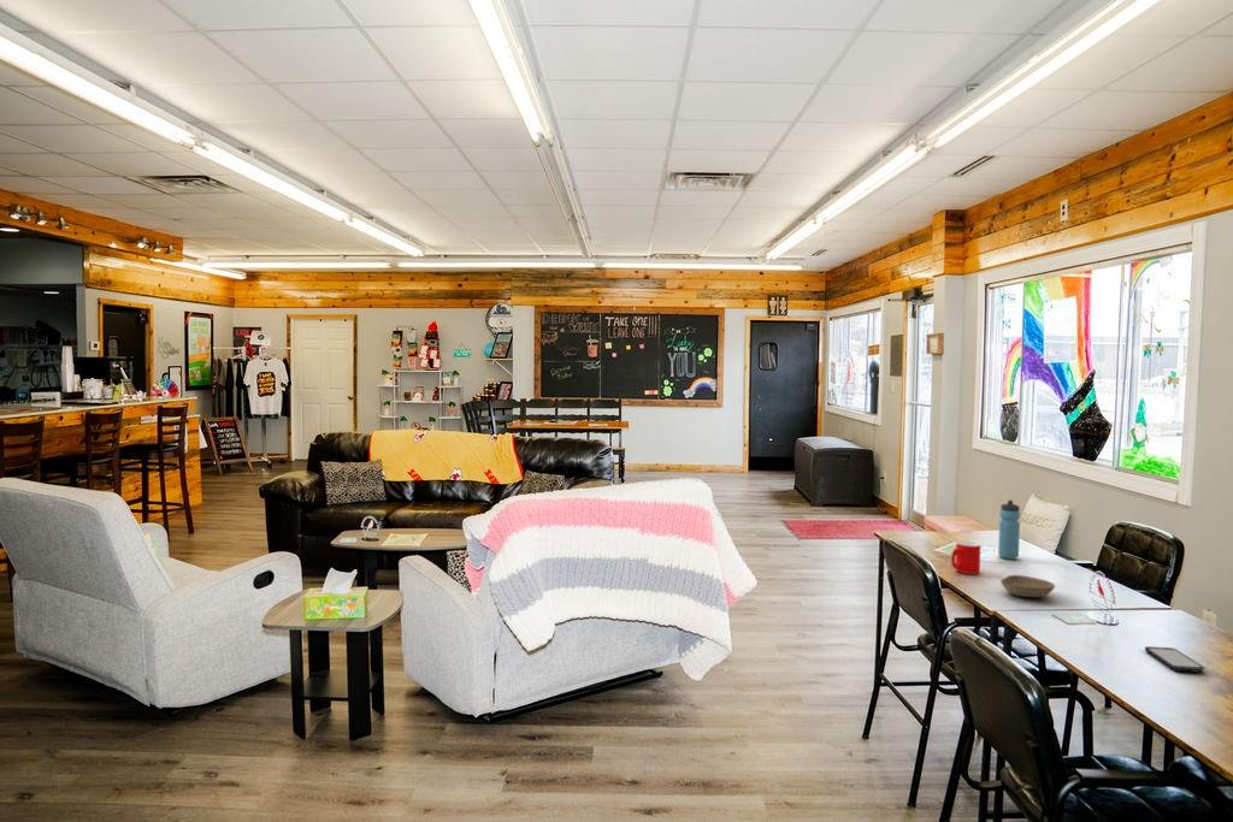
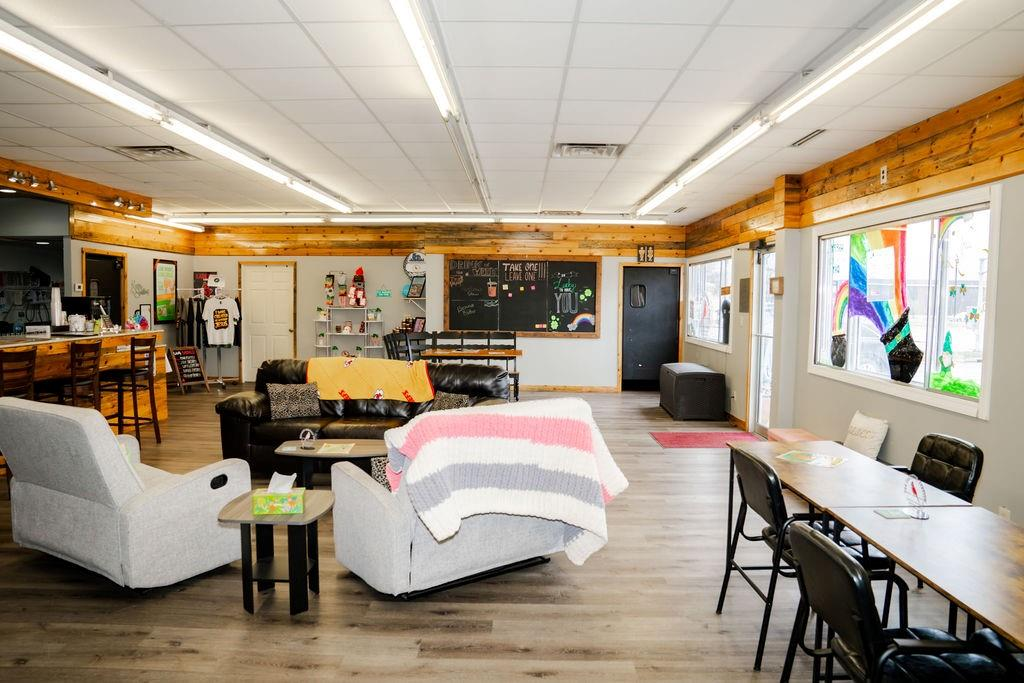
- bowl [1001,574,1056,598]
- cup [950,540,981,575]
- water bottle [997,499,1021,561]
- smartphone [1144,645,1208,674]
